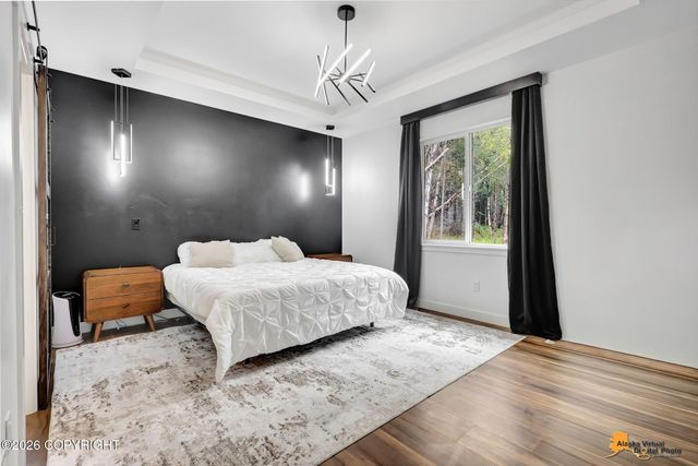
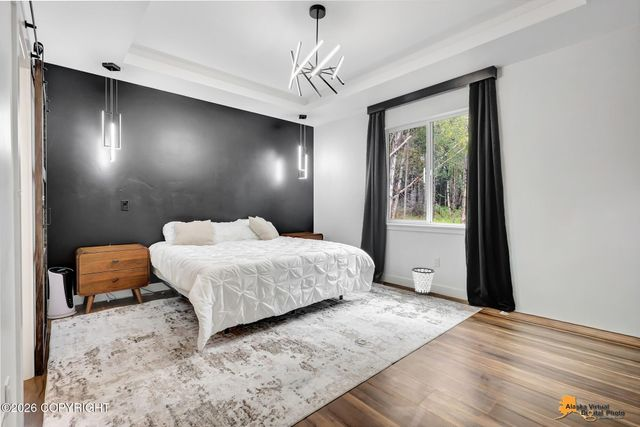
+ wastebasket [411,267,435,296]
